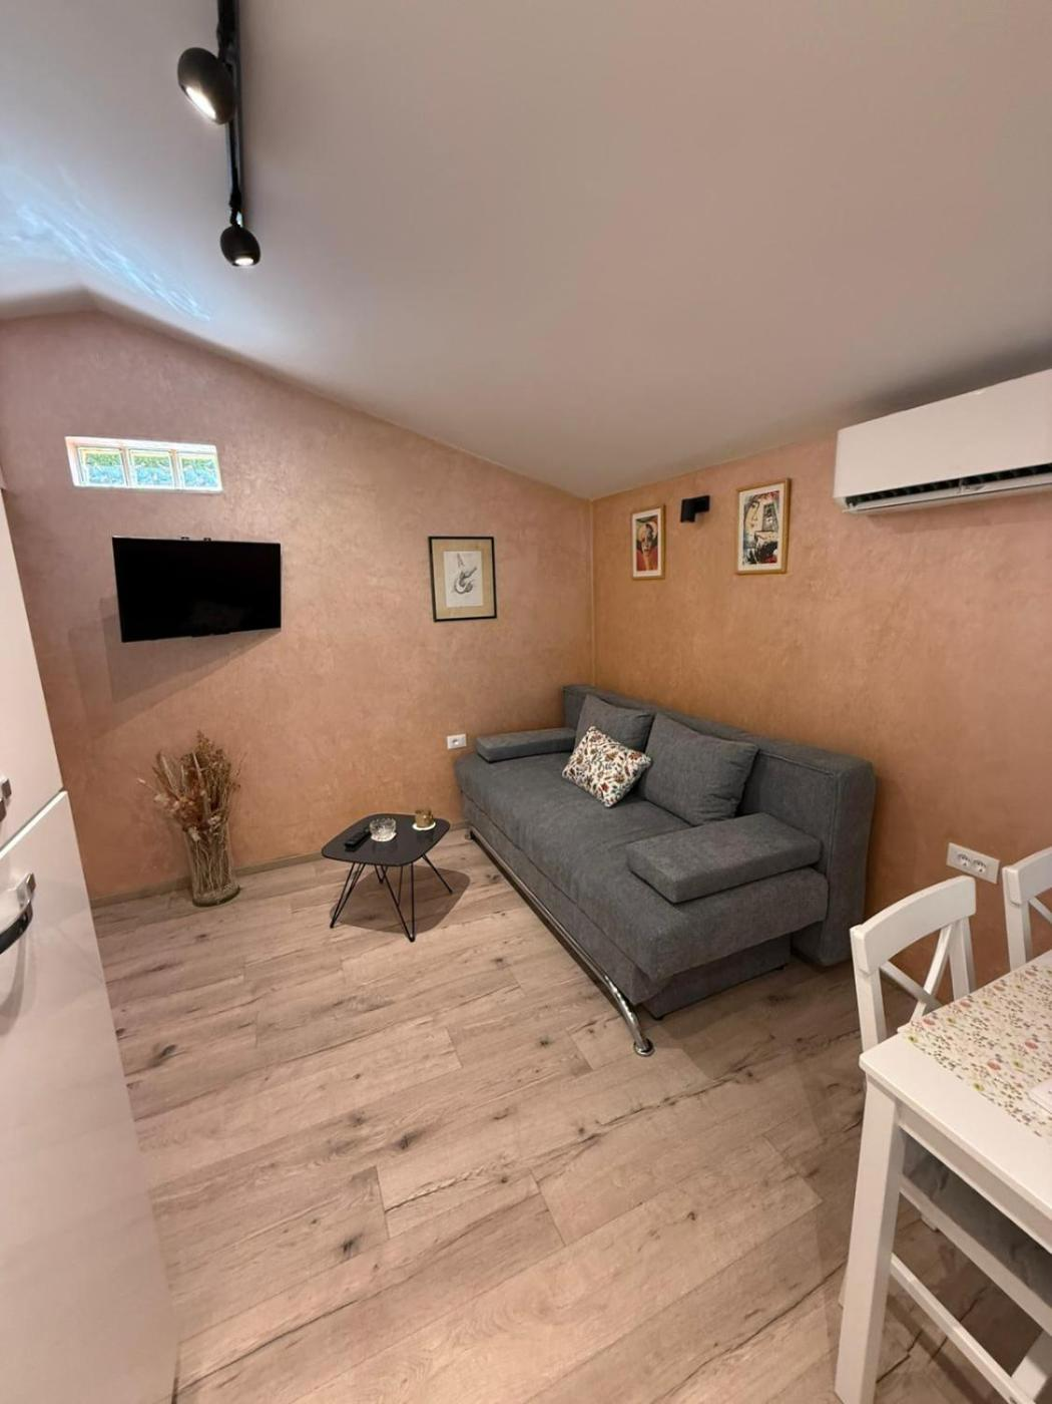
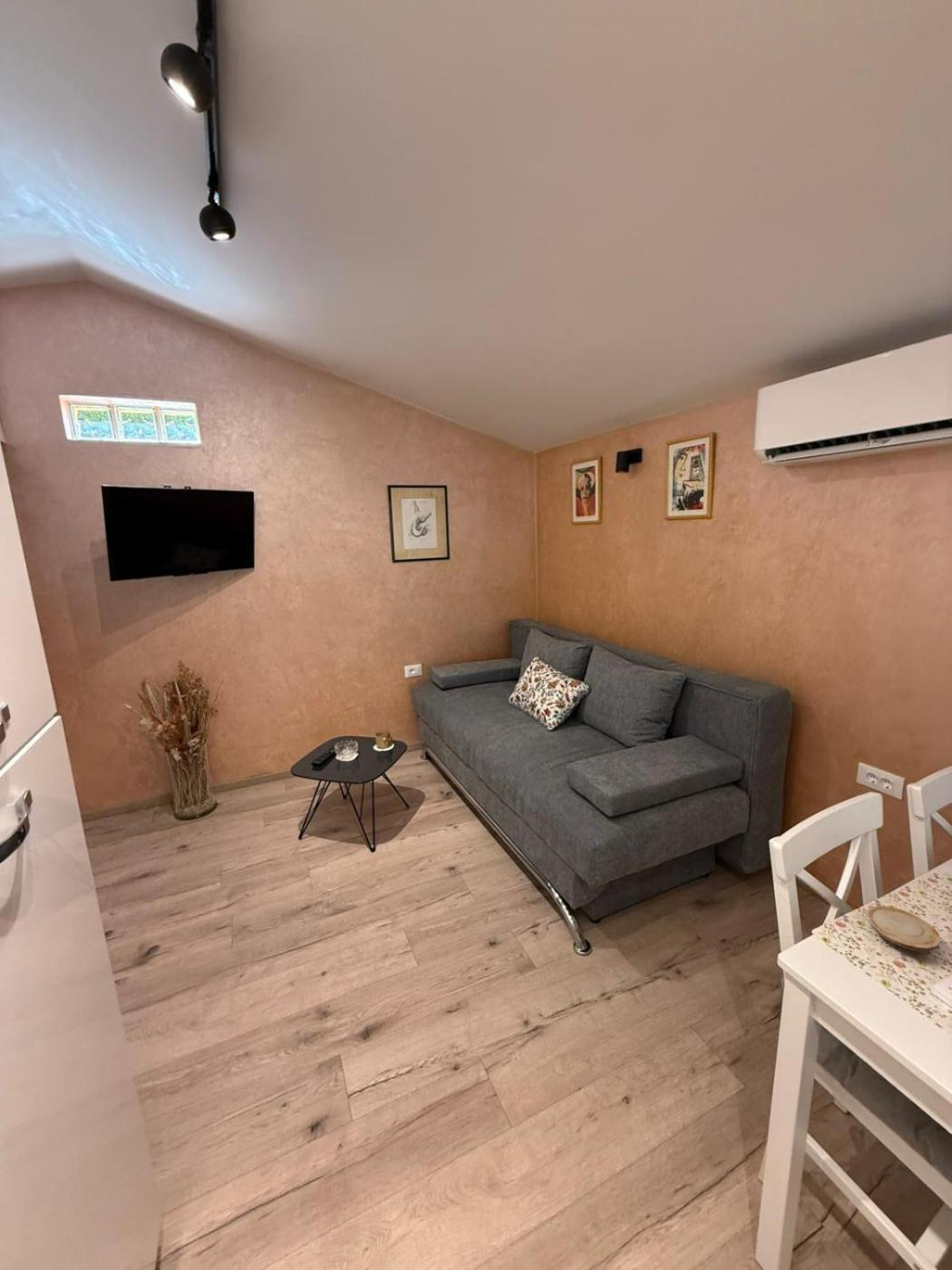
+ wood slice [866,904,942,953]
